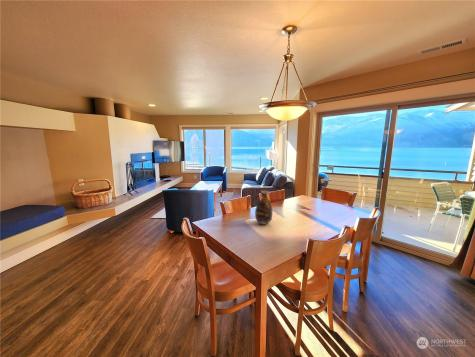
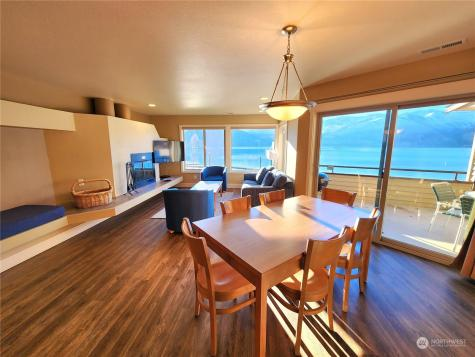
- vase [254,189,273,226]
